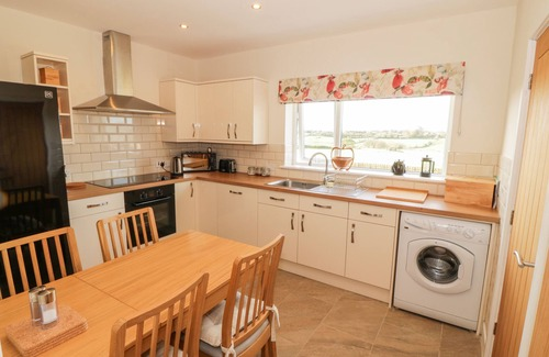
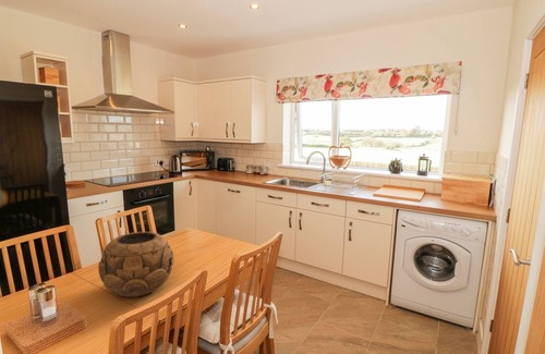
+ decorative bowl [97,231,174,298]
